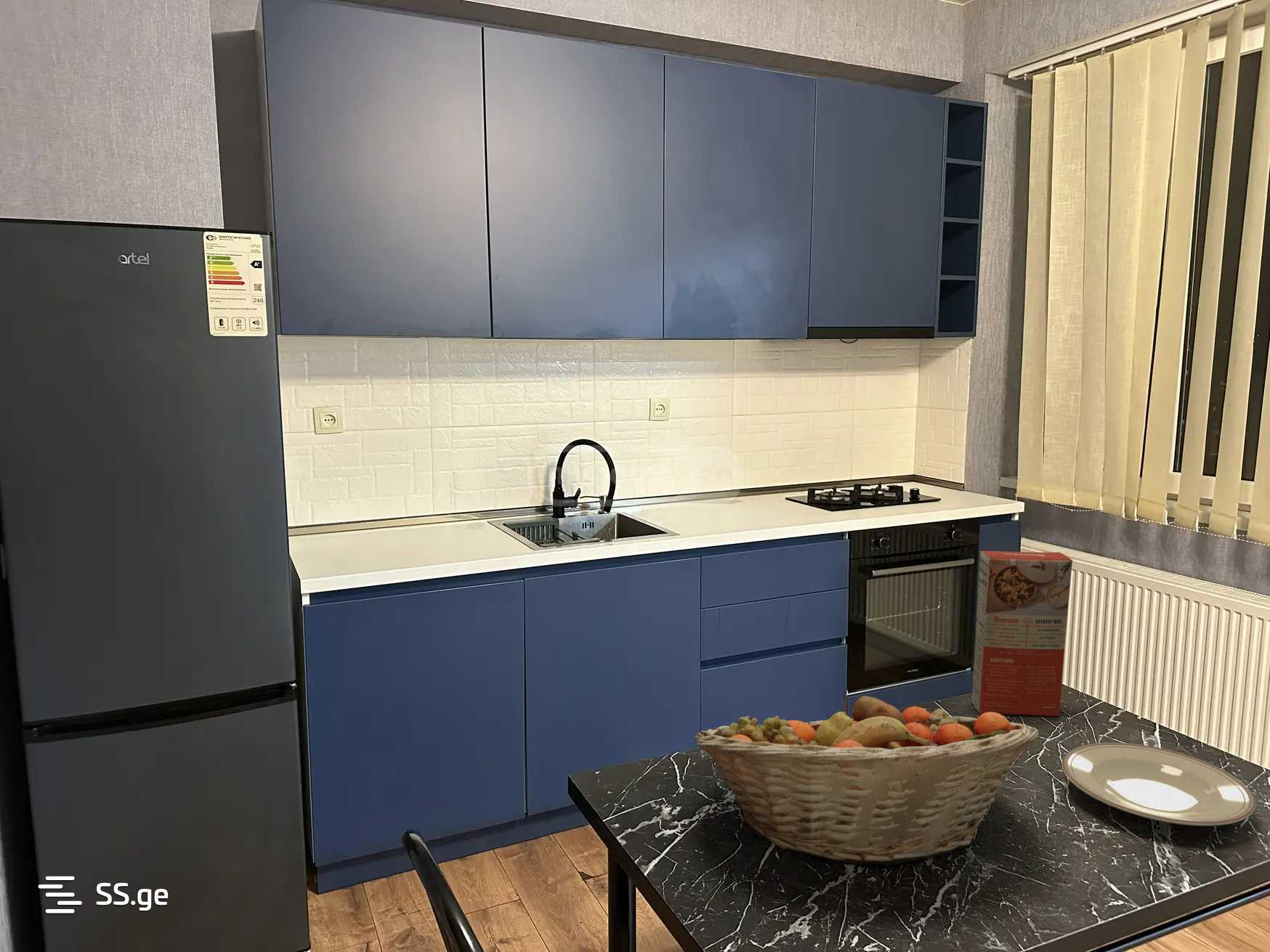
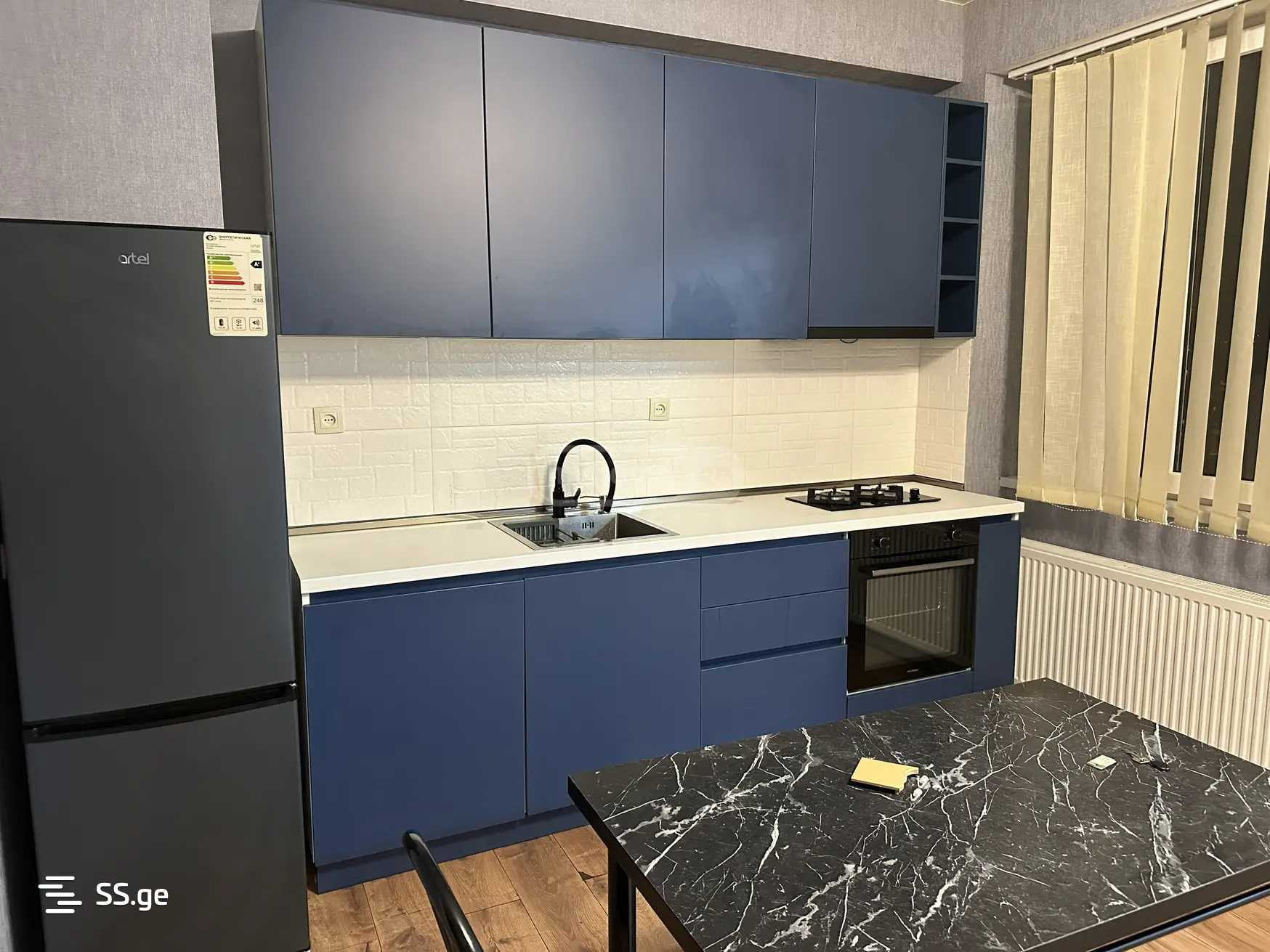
- plate [1061,741,1256,826]
- macaroni box [971,550,1073,717]
- fruit basket [695,692,1040,866]
